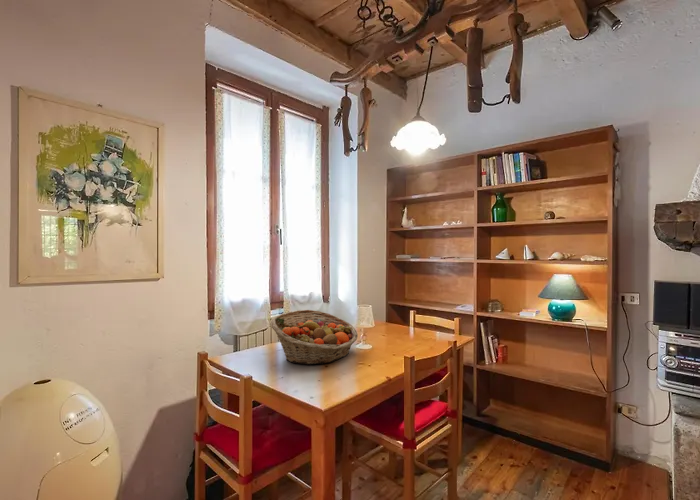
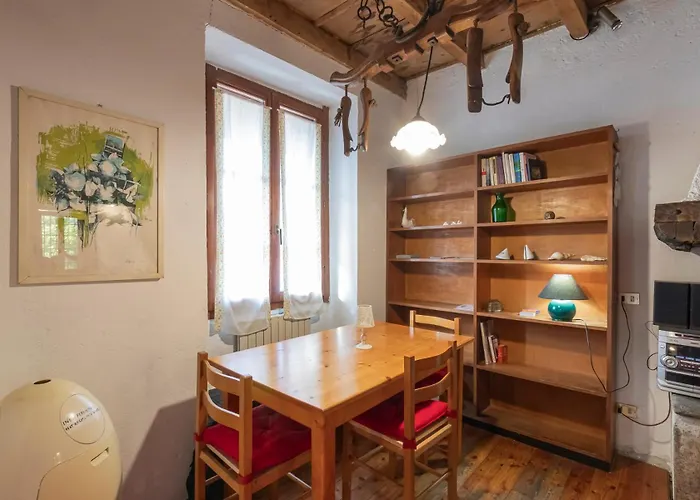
- fruit basket [270,309,359,366]
